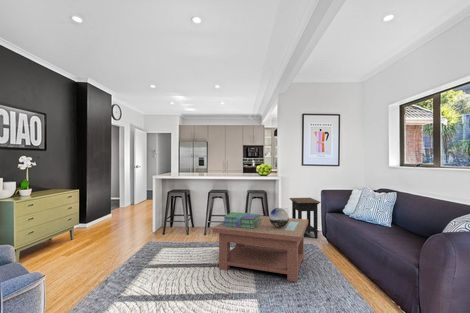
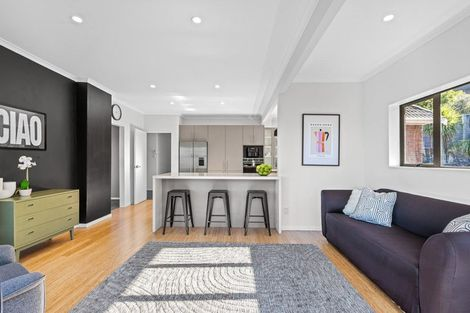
- decorative sphere [268,207,290,228]
- side table [288,197,322,239]
- coffee table [212,215,308,283]
- stack of books [222,211,261,228]
